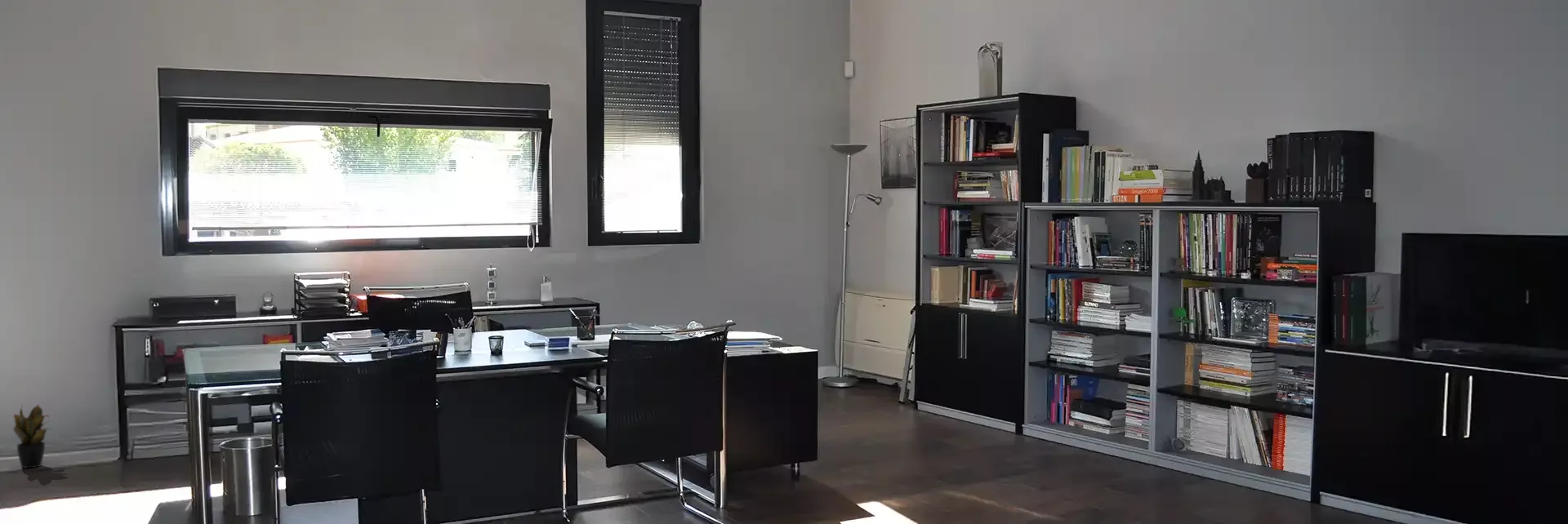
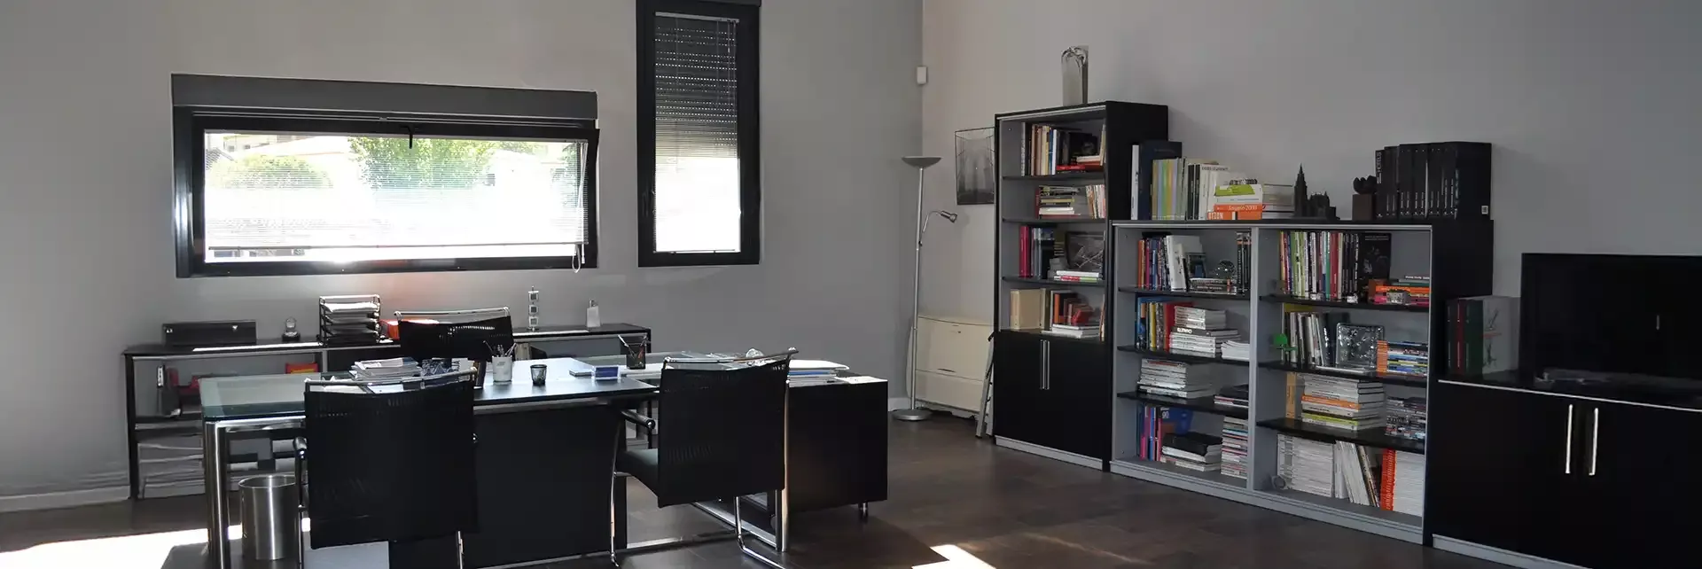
- potted plant [12,402,53,468]
